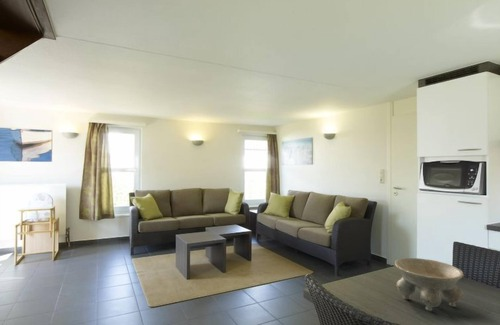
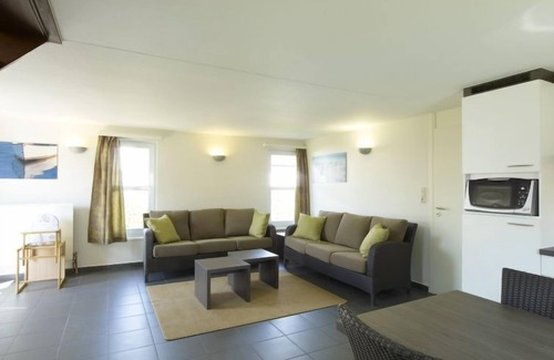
- bowl [394,257,465,312]
